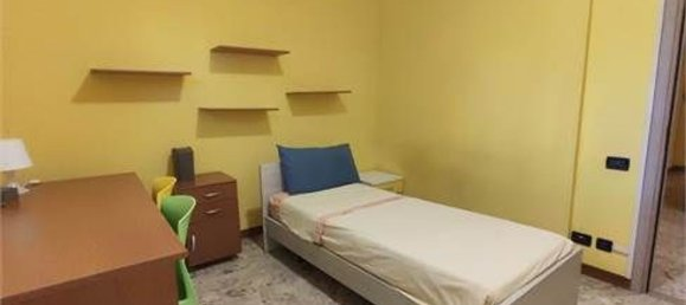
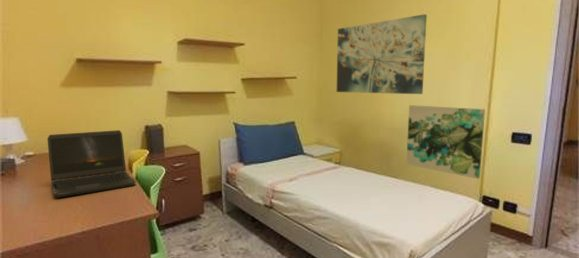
+ laptop computer [46,129,137,199]
+ wall art [336,13,428,95]
+ wall art [405,104,486,180]
